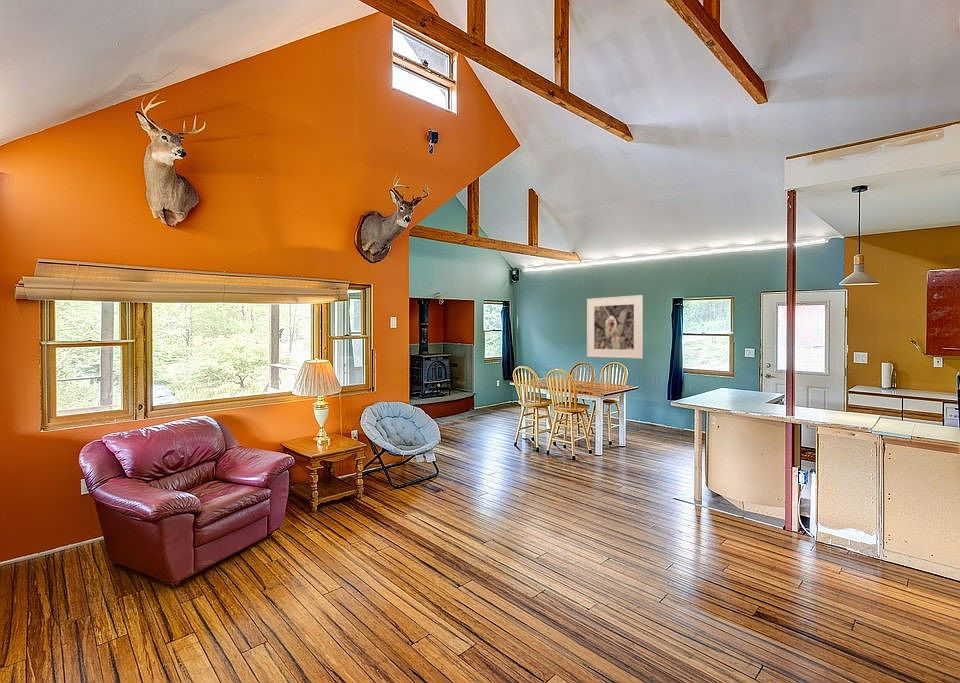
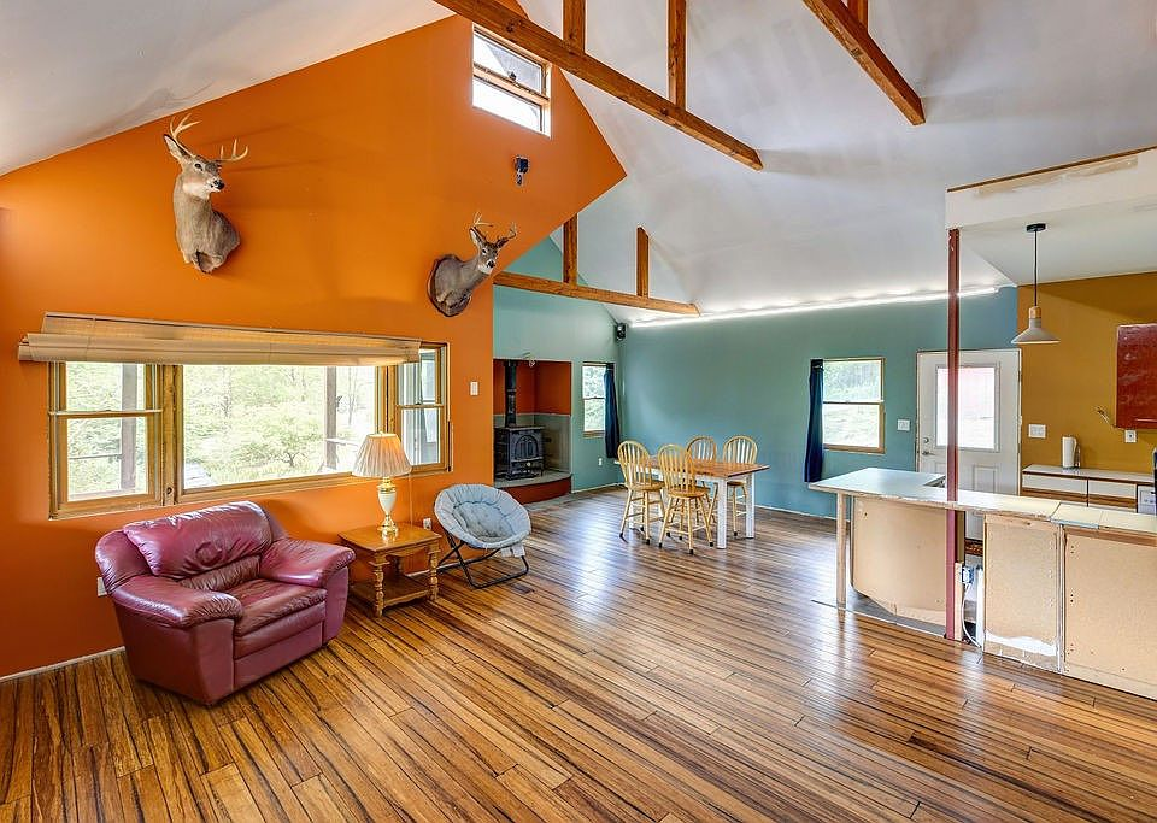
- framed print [586,294,644,359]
